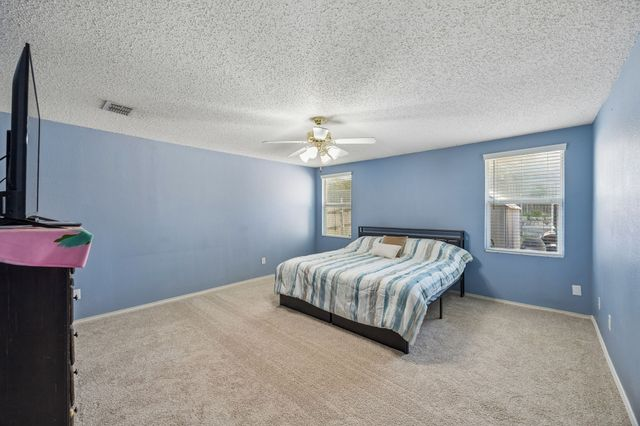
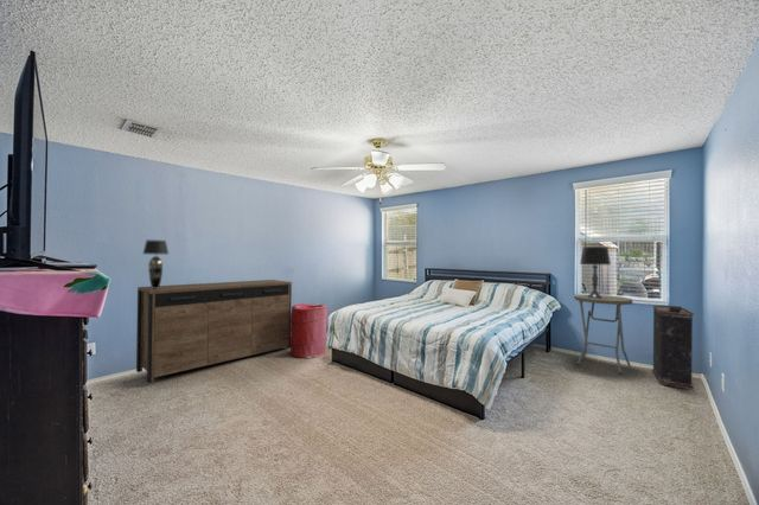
+ sideboard [135,279,293,384]
+ side table [574,294,633,376]
+ table lamp [579,245,612,299]
+ laundry hamper [289,302,329,359]
+ oil can [651,303,695,390]
+ table lamp [142,239,170,288]
